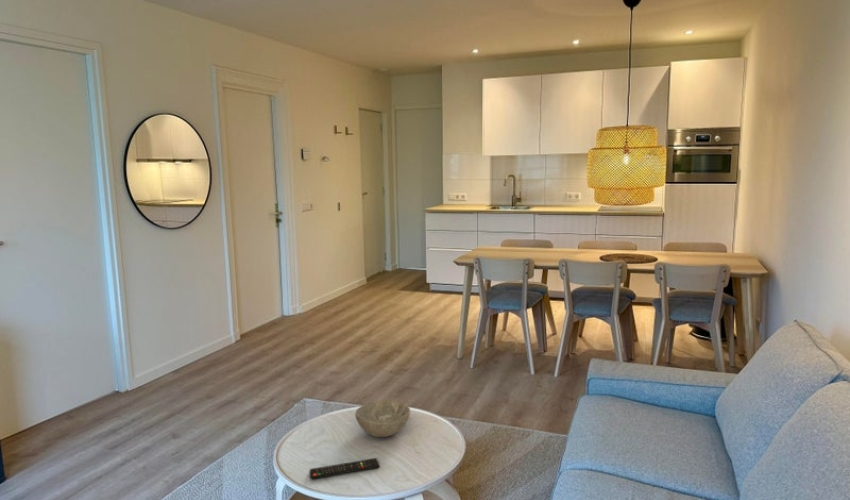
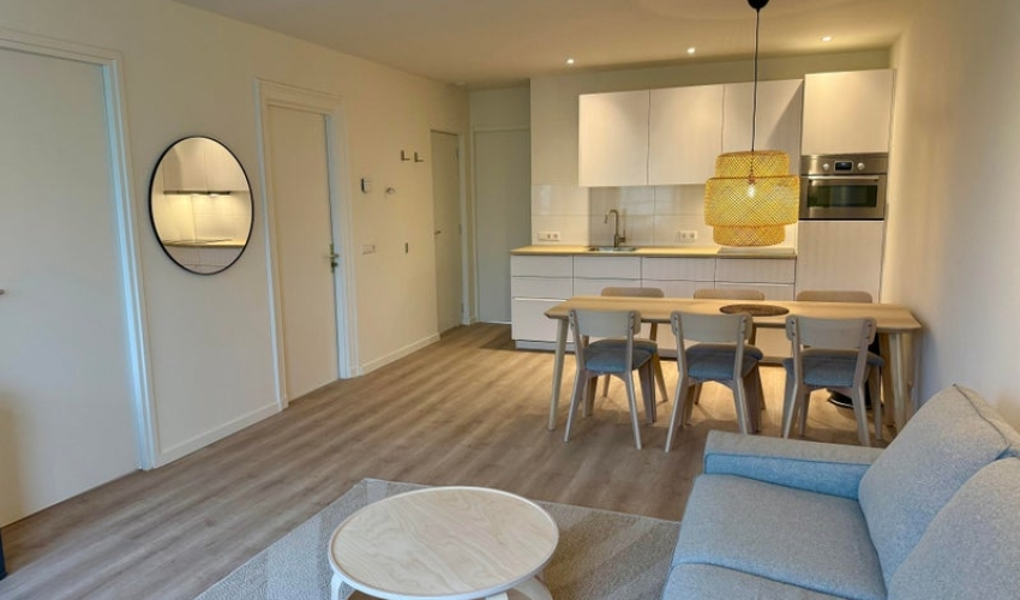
- bowl [354,399,411,438]
- remote control [308,457,381,480]
